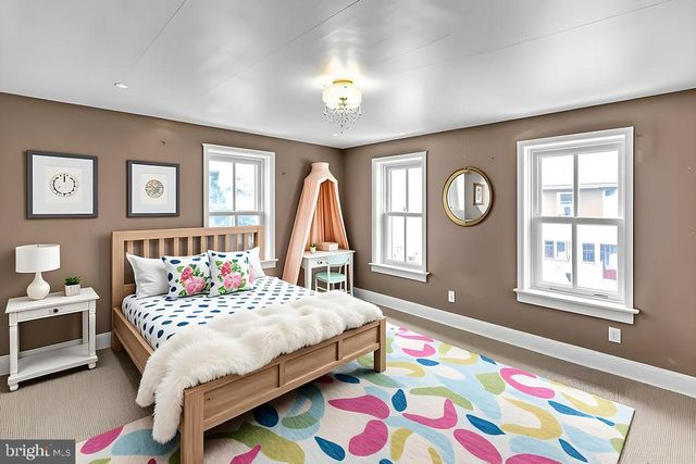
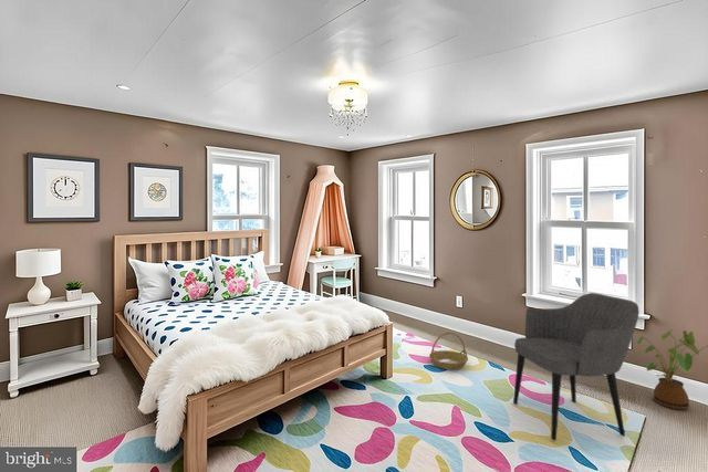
+ basket [428,332,469,370]
+ house plant [636,328,708,410]
+ armchair [512,292,641,442]
